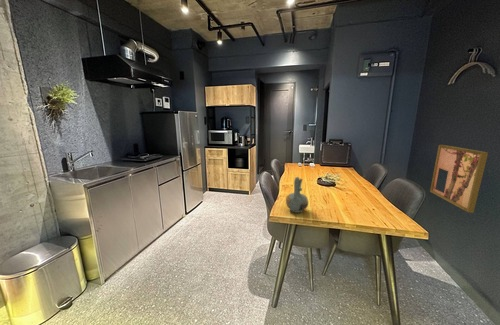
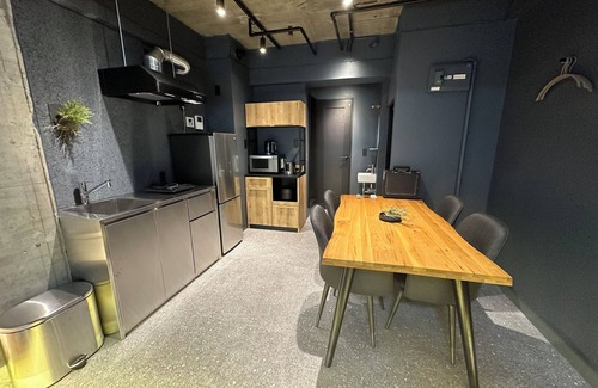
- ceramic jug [285,176,309,214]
- wall art [429,144,489,214]
